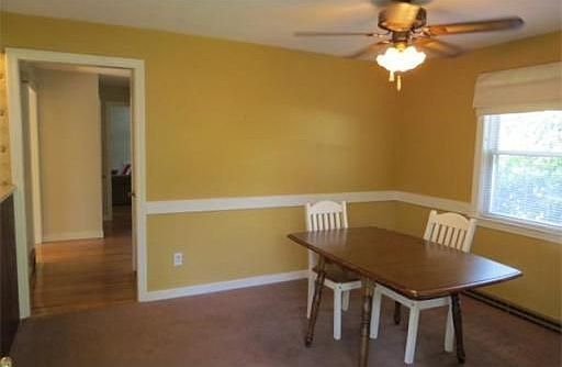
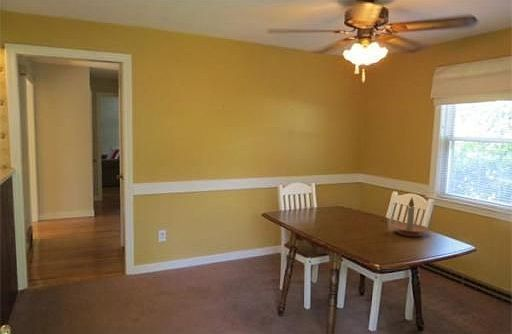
+ candle holder [391,197,430,237]
